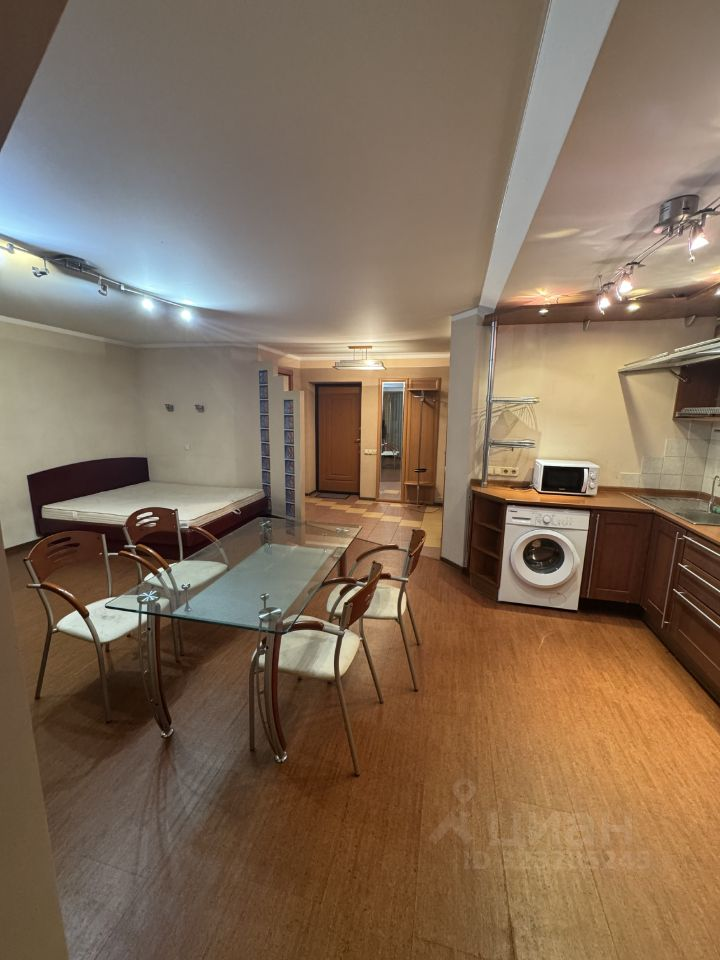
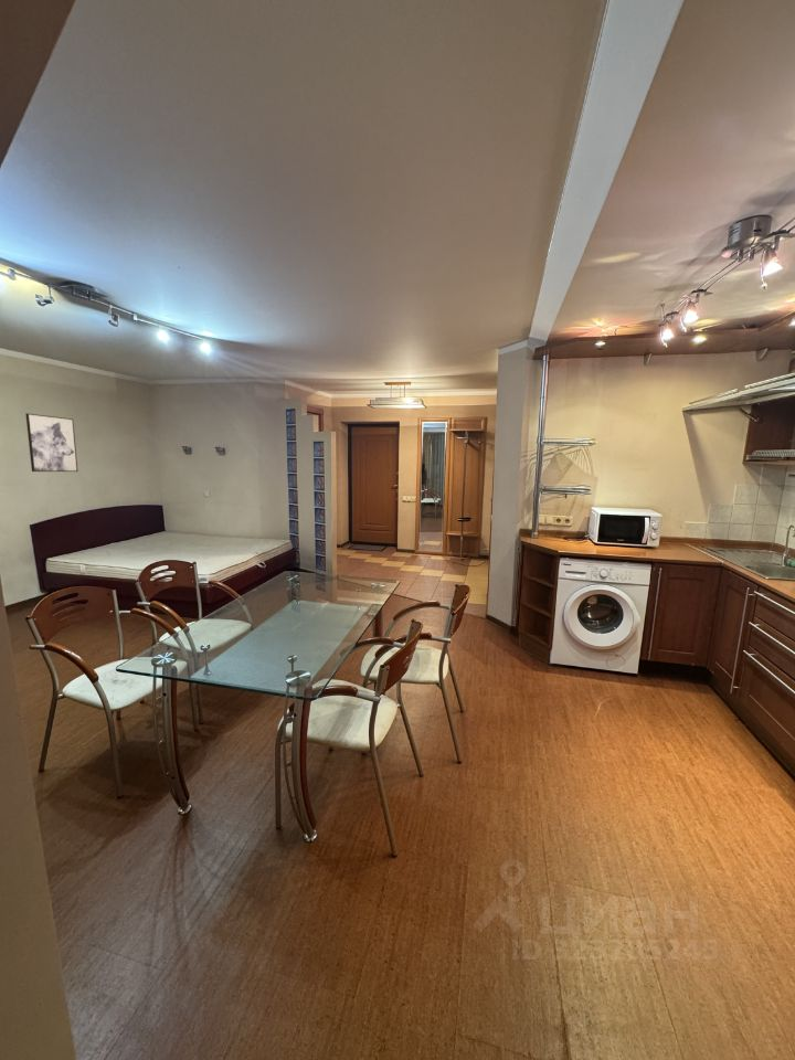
+ wall art [24,412,80,473]
